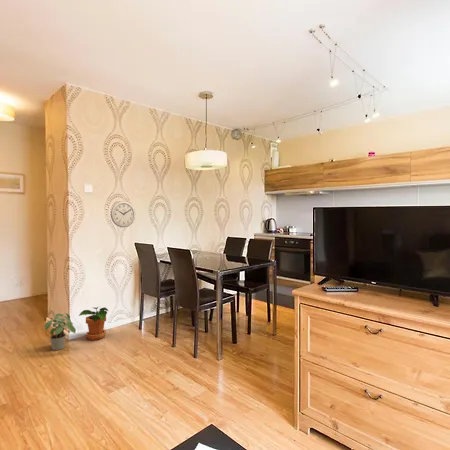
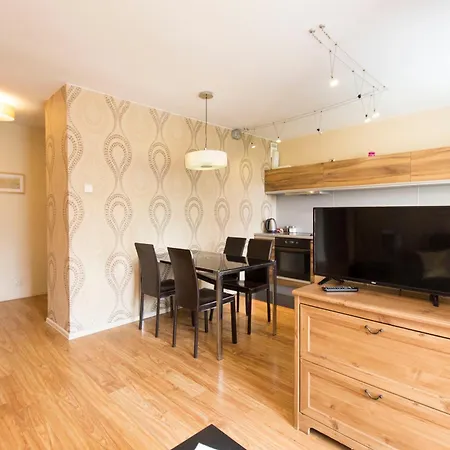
- potted plant [44,312,77,351]
- wall clock [110,200,136,228]
- potted plant [78,305,109,341]
